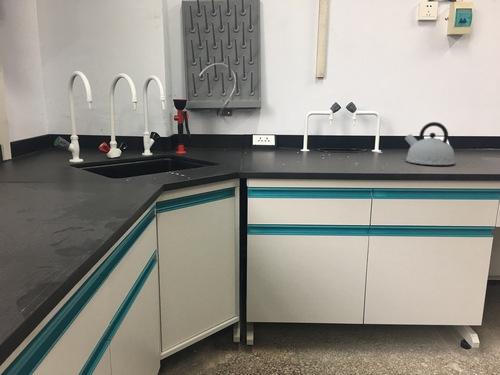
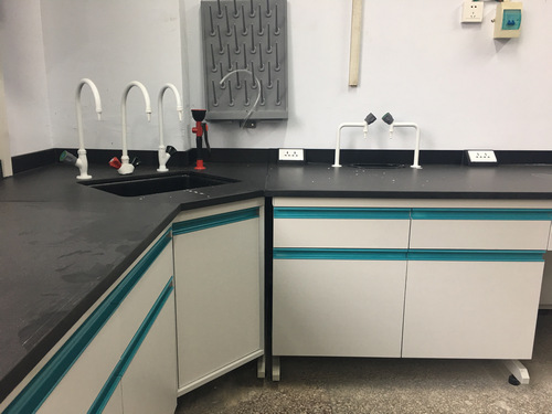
- kettle [404,121,456,166]
